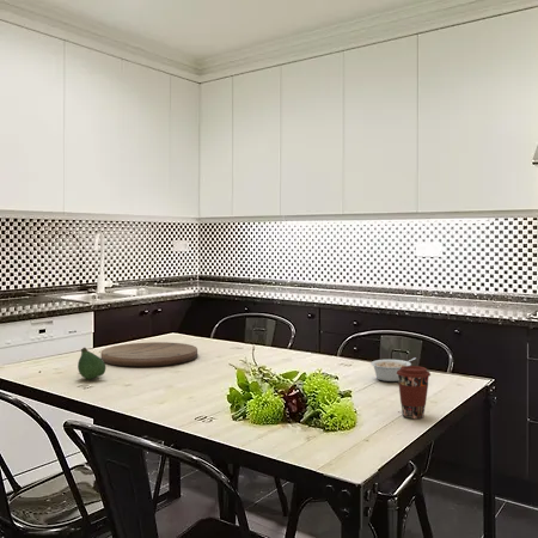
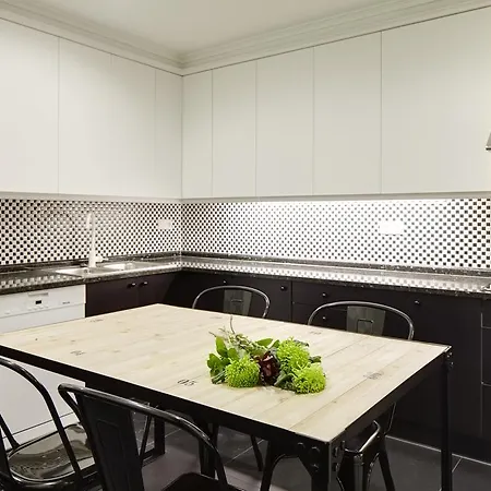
- coffee cup [397,365,432,420]
- cutting board [100,341,198,367]
- legume [369,356,417,383]
- fruit [77,347,106,380]
